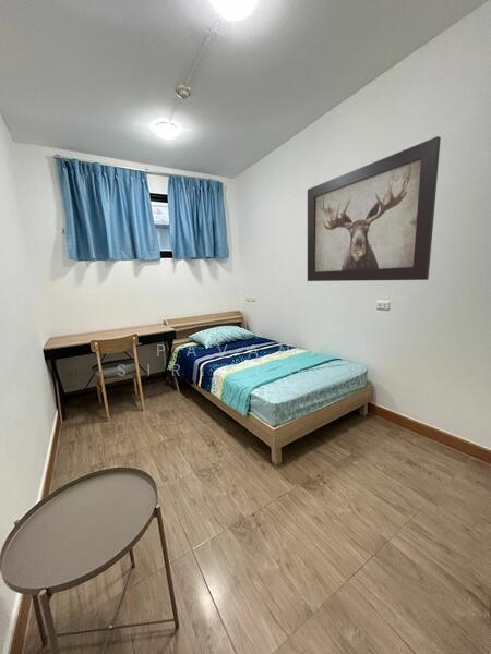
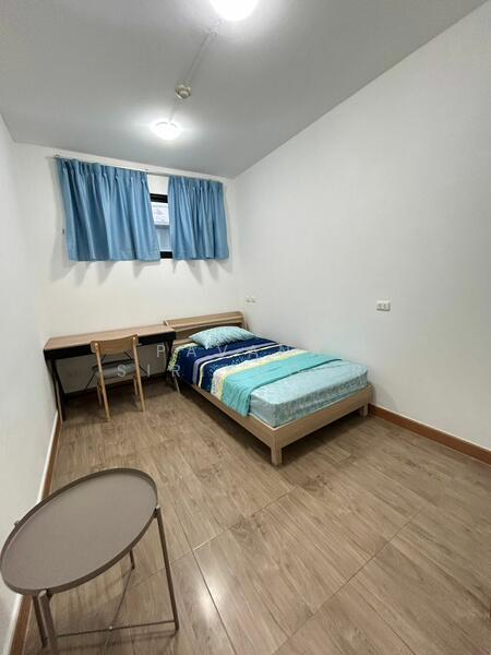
- wall art [307,135,442,282]
